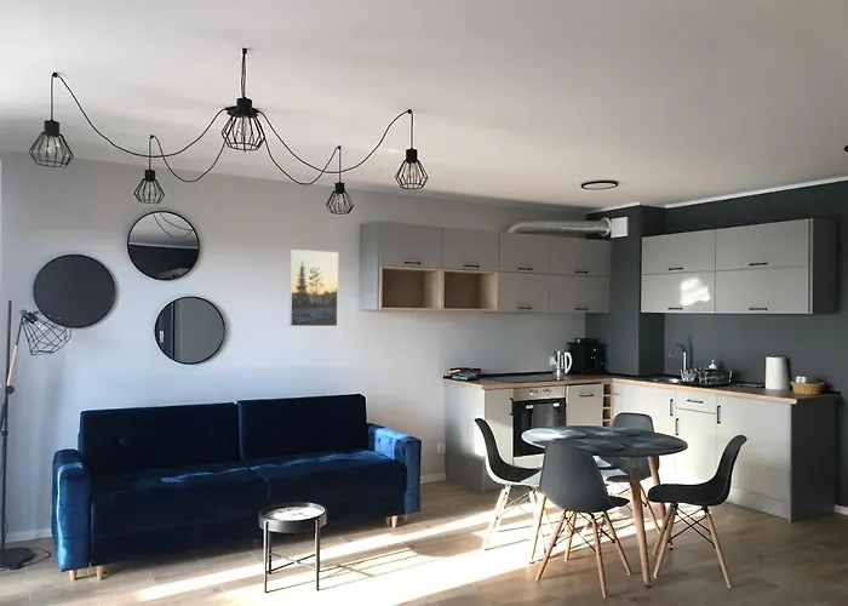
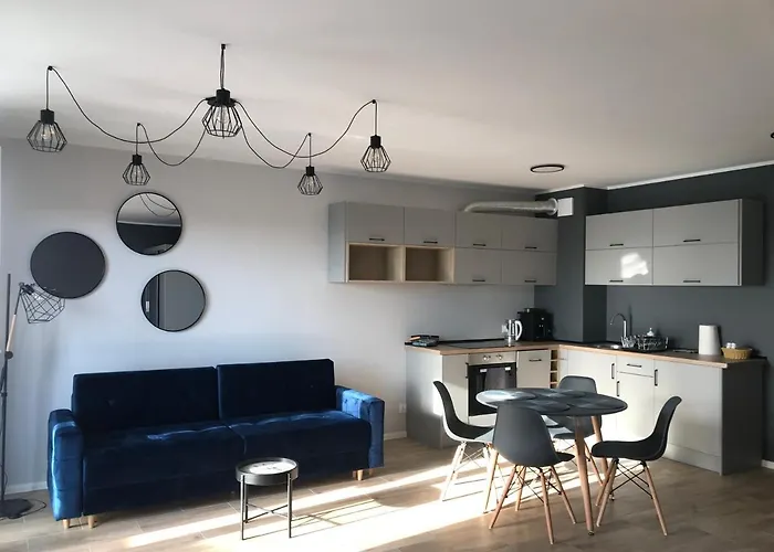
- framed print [288,248,339,327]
